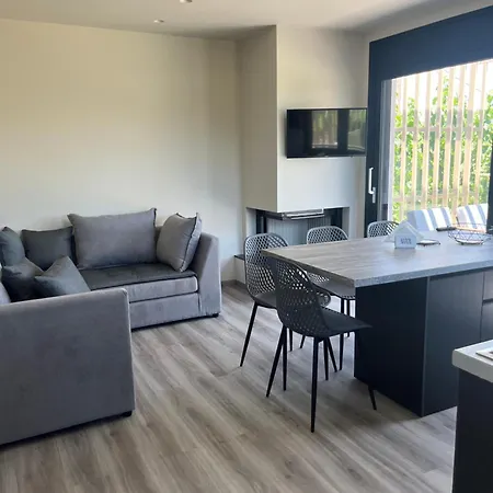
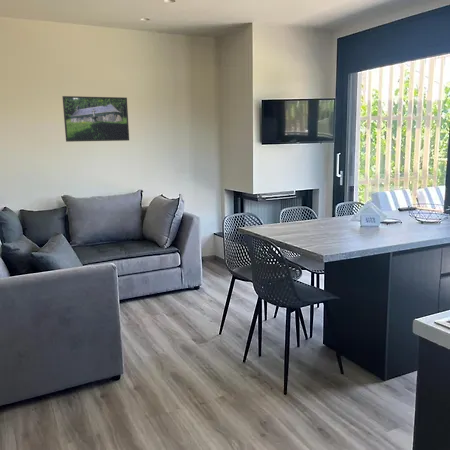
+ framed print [62,95,130,143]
